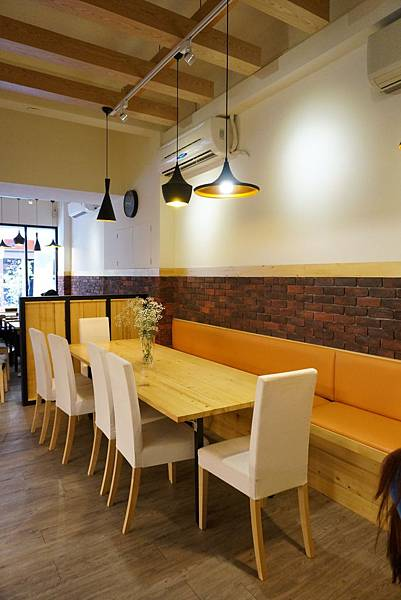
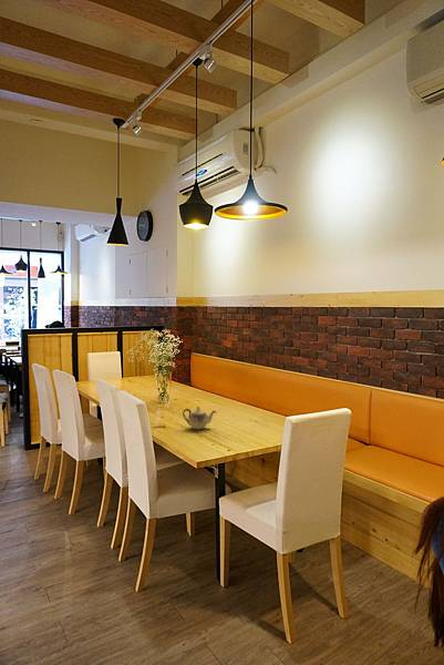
+ teapot [182,406,218,430]
